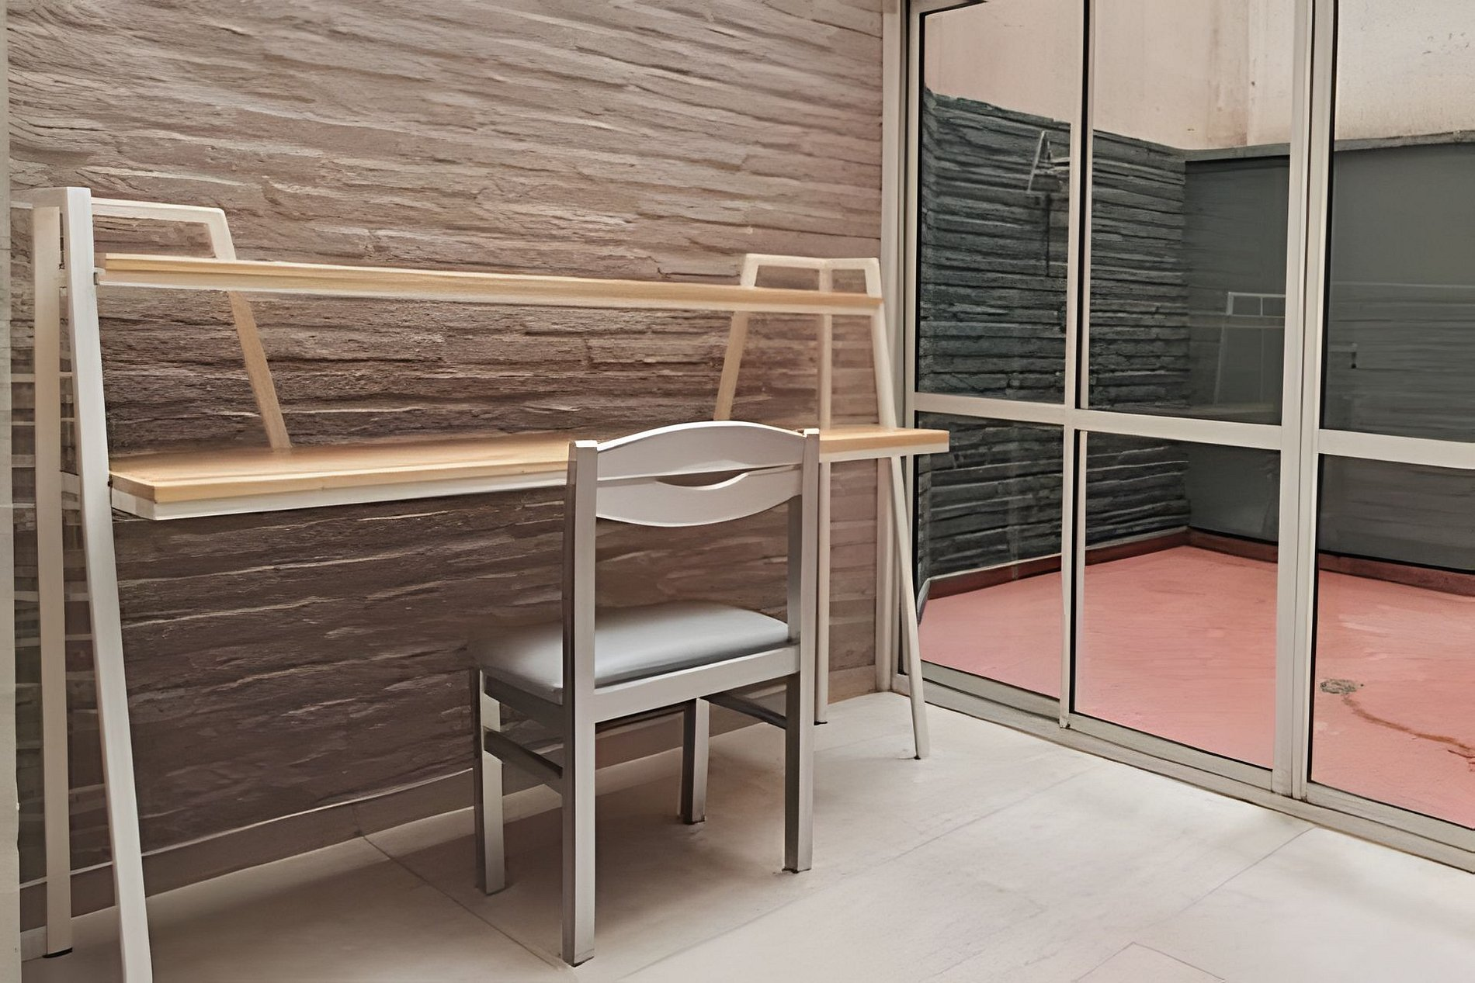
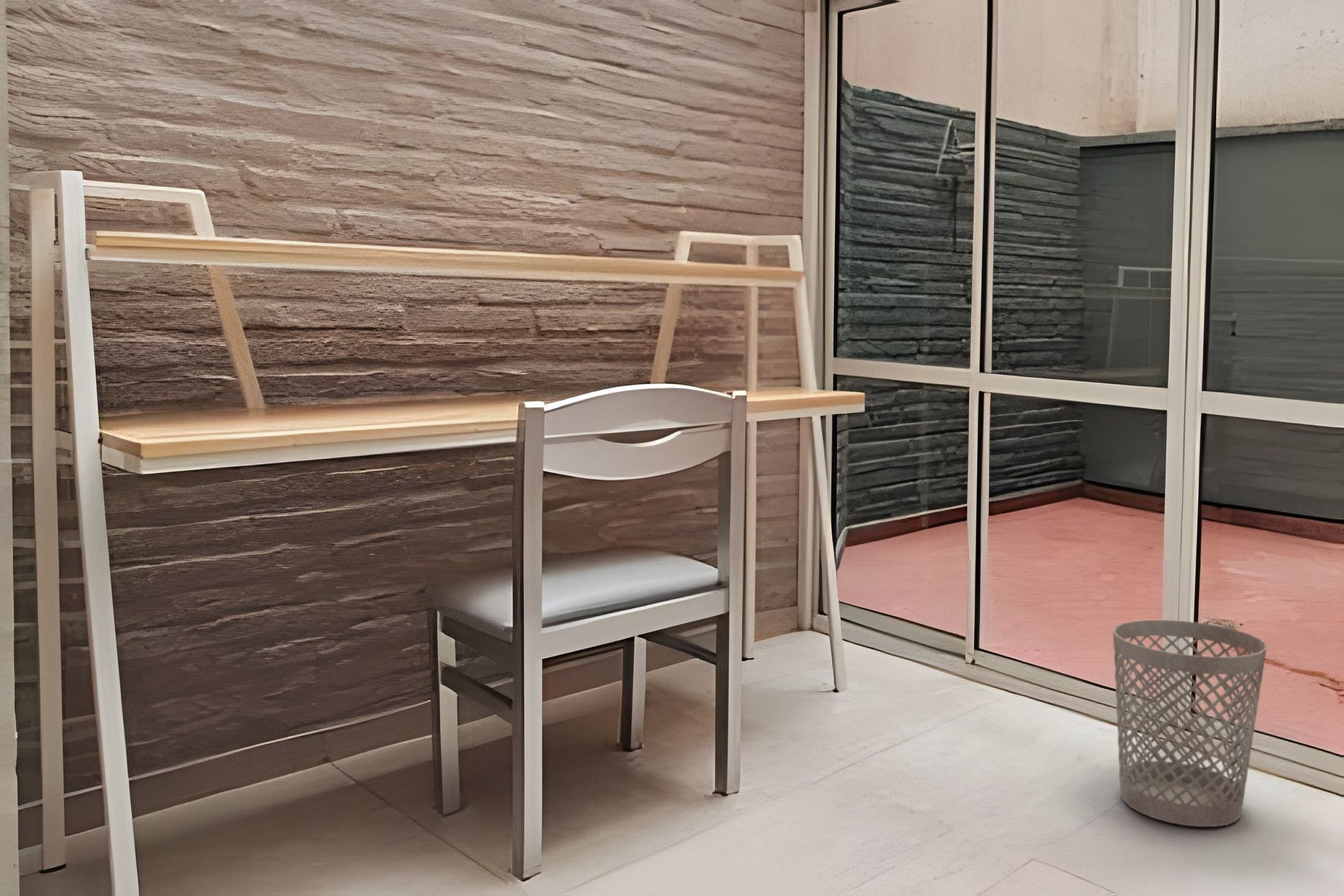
+ wastebasket [1113,619,1268,827]
